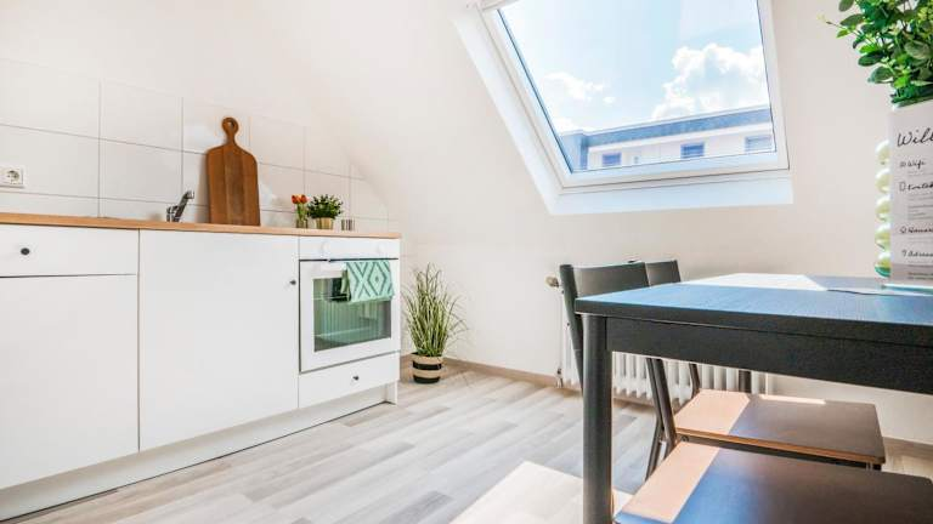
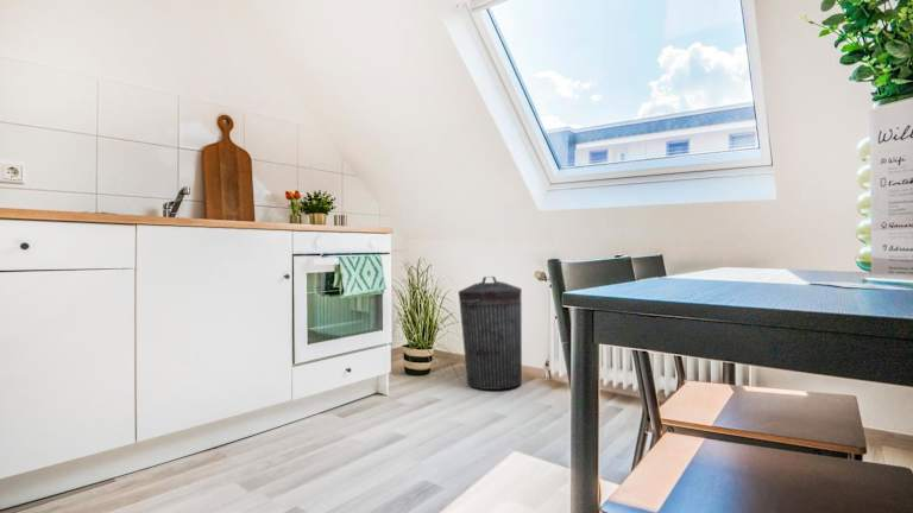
+ trash can [458,276,523,391]
